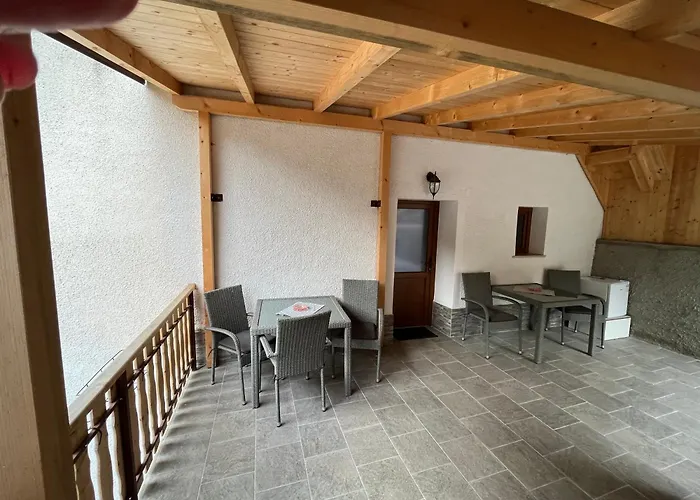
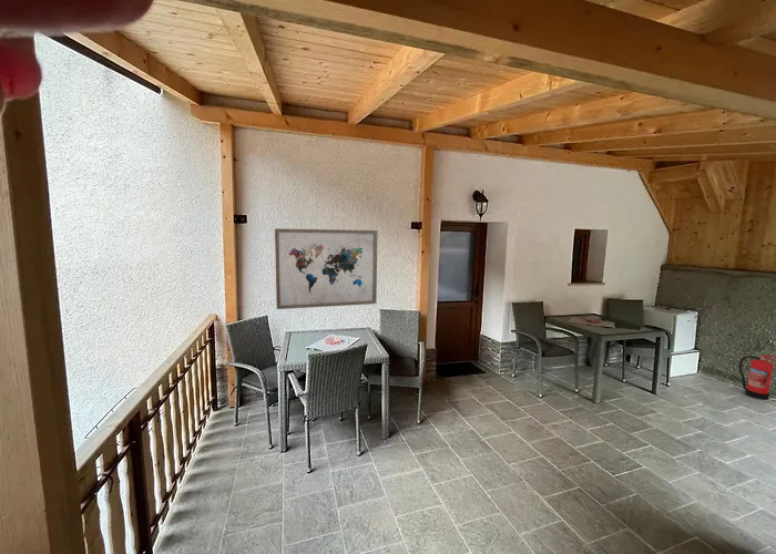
+ fire extinguisher [738,355,776,401]
+ wall art [274,227,379,310]
